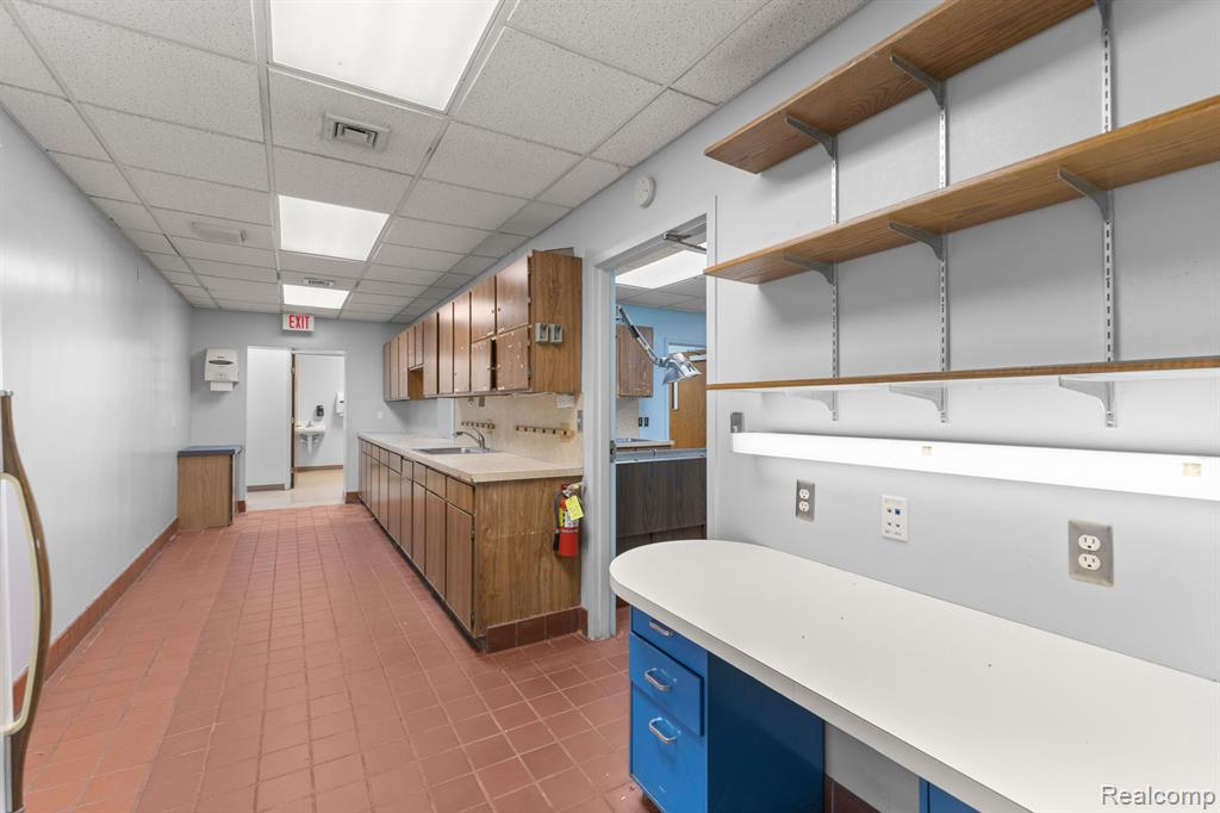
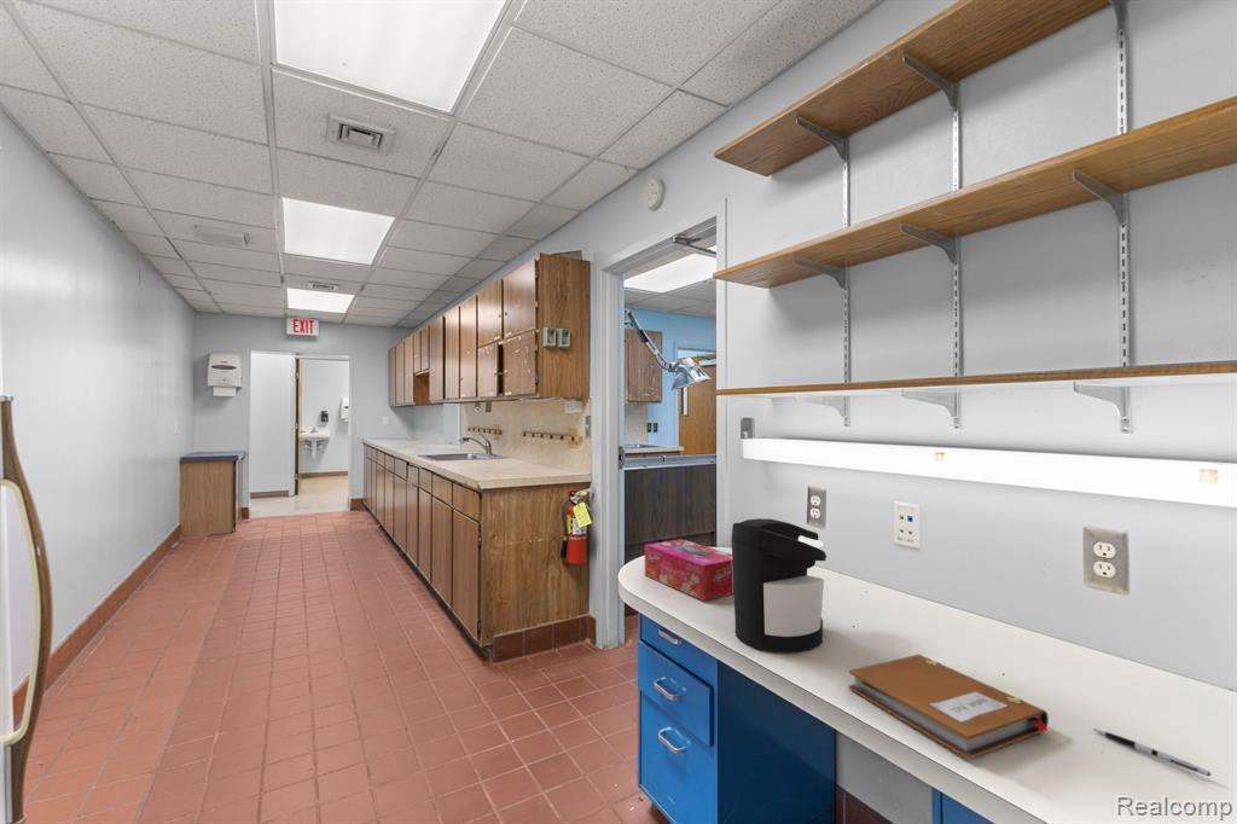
+ pen [1092,727,1212,778]
+ coffee maker [730,517,827,654]
+ tissue box [644,538,734,602]
+ notebook [847,654,1050,760]
